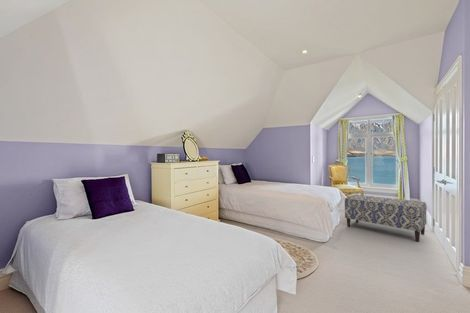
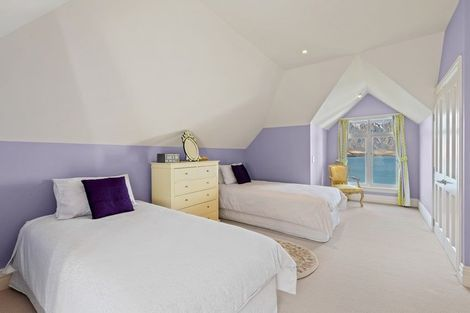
- bench [344,194,428,243]
